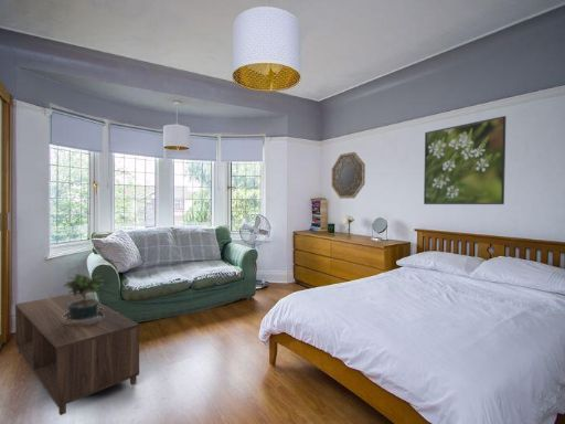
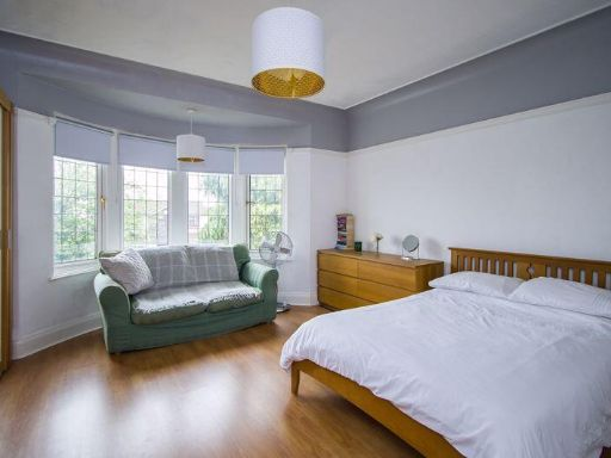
- coffee table [14,293,140,416]
- potted plant [62,273,104,326]
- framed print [423,115,508,205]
- home mirror [331,151,366,200]
